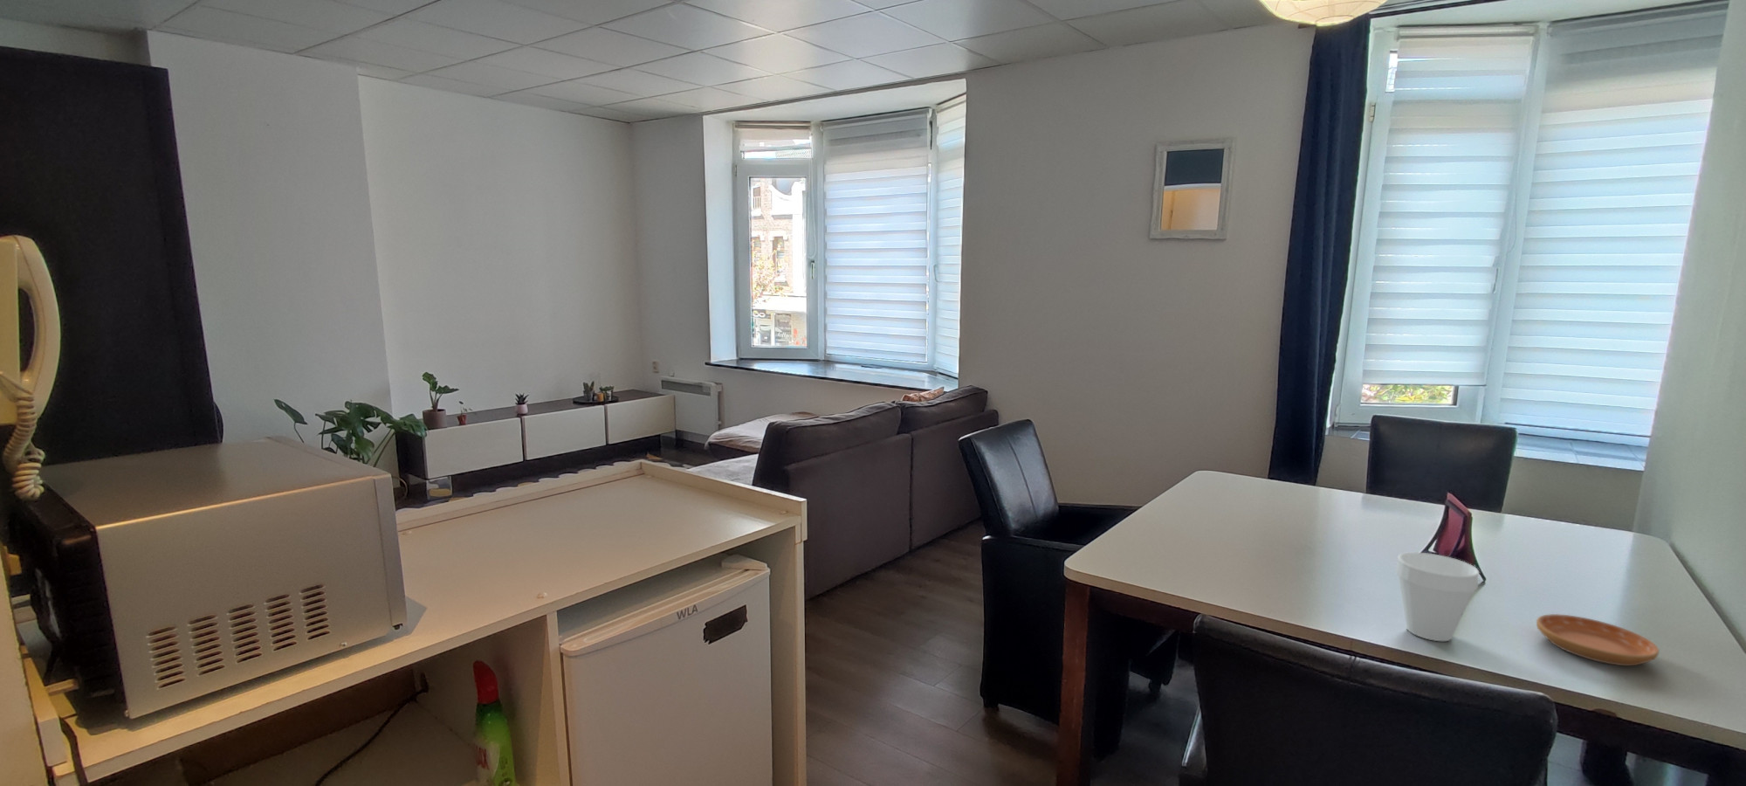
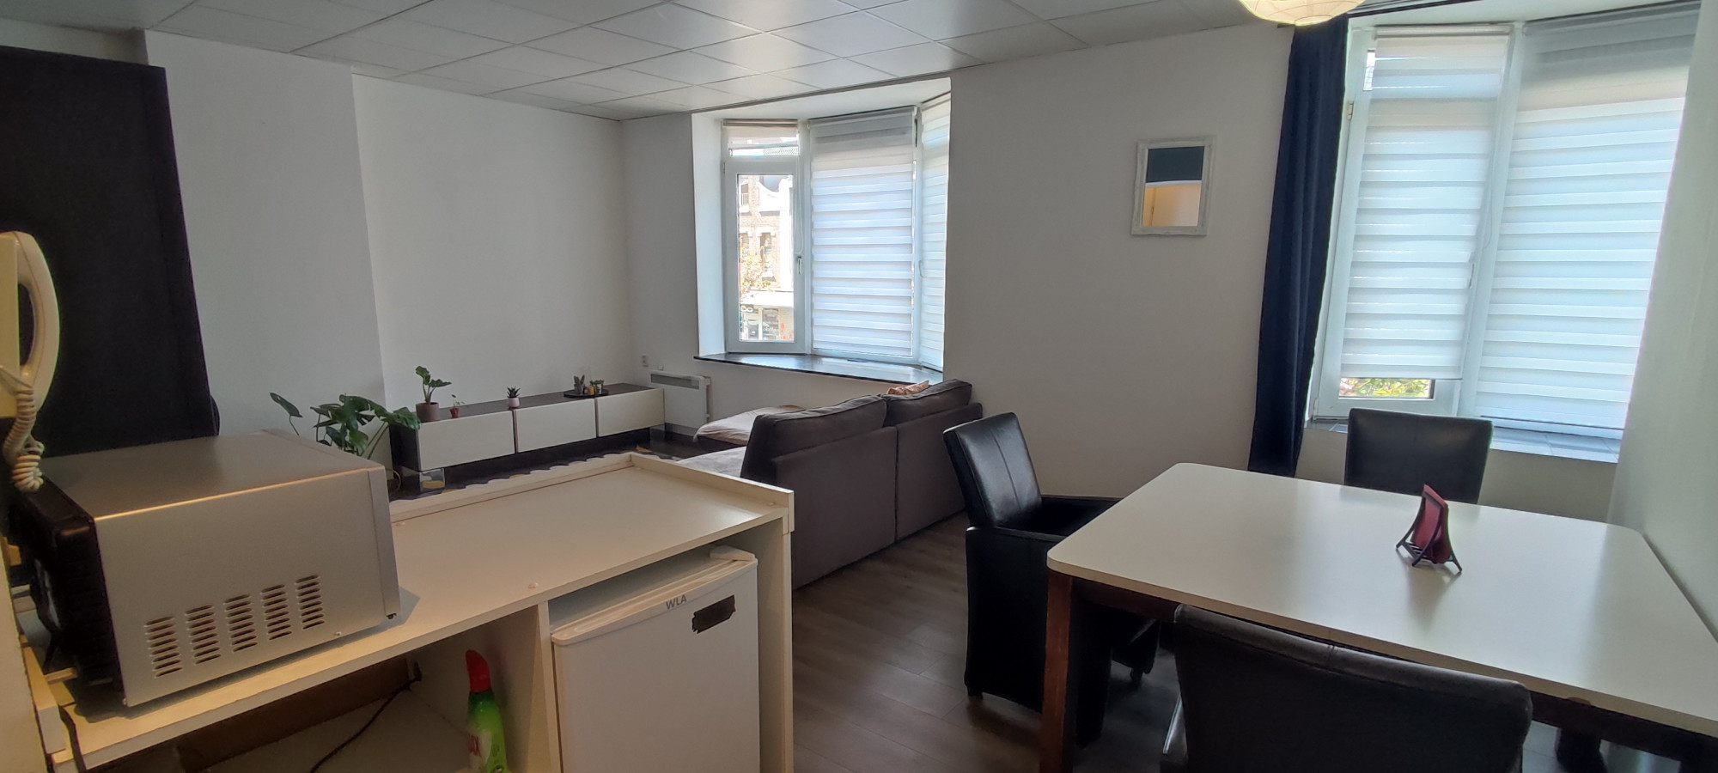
- saucer [1536,613,1660,667]
- cup [1395,552,1481,642]
